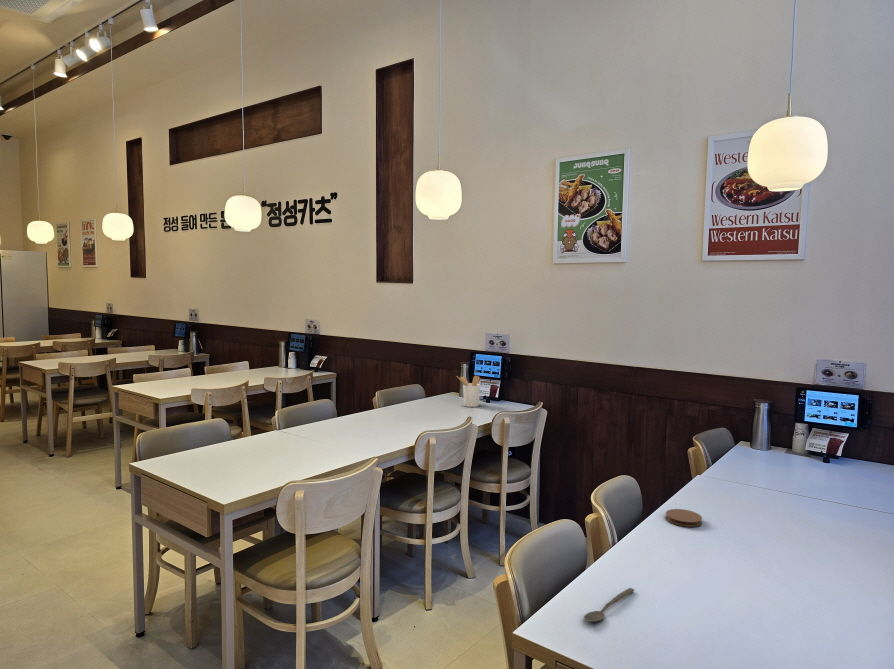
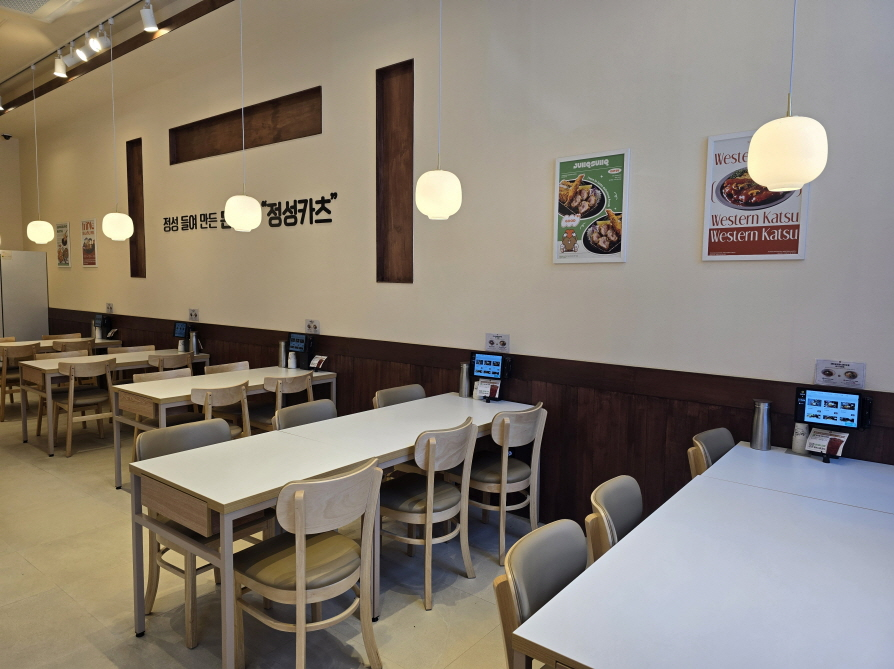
- utensil holder [456,375,481,408]
- spoon [583,587,635,623]
- coaster [665,508,703,528]
